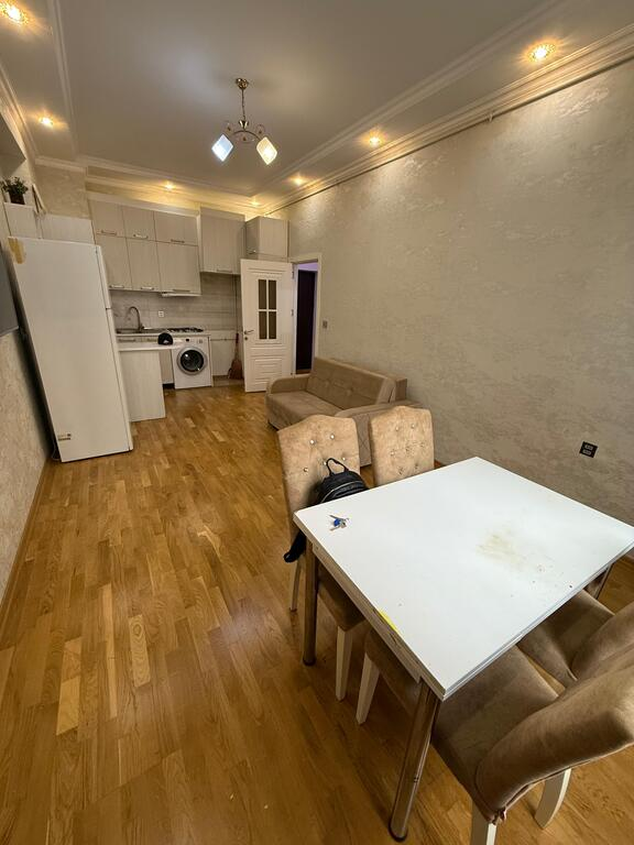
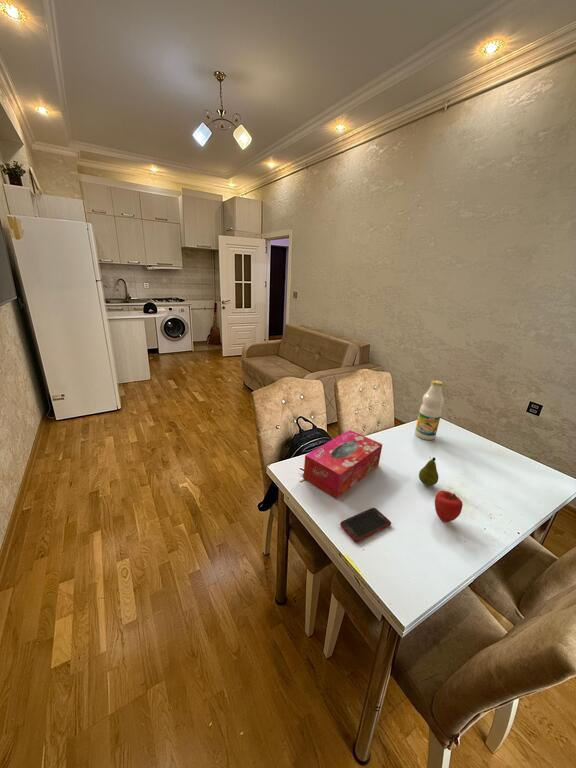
+ cell phone [339,507,392,543]
+ fruit [418,456,440,487]
+ bottle [414,379,445,441]
+ tissue box [302,429,383,500]
+ apple [434,489,464,523]
